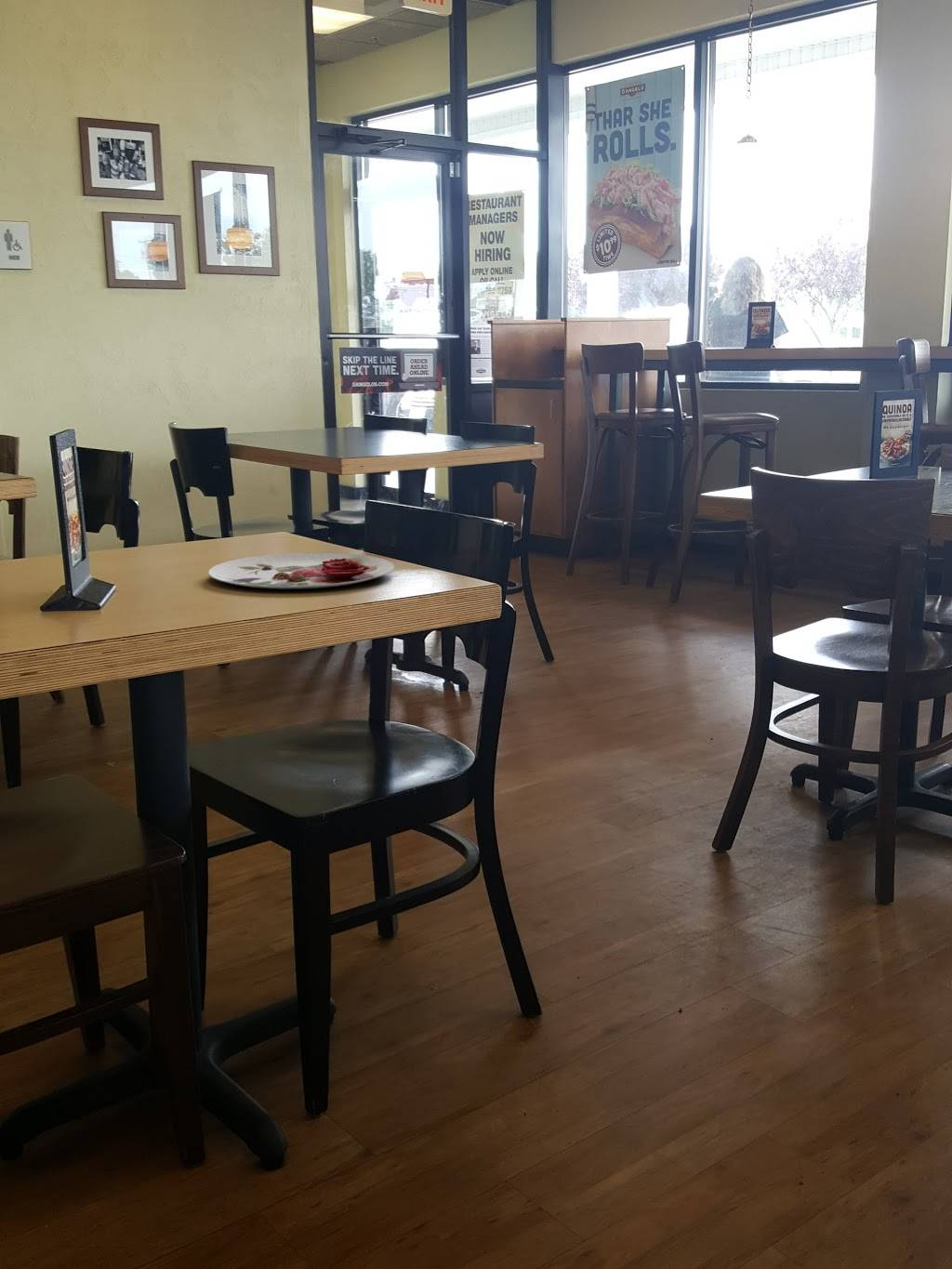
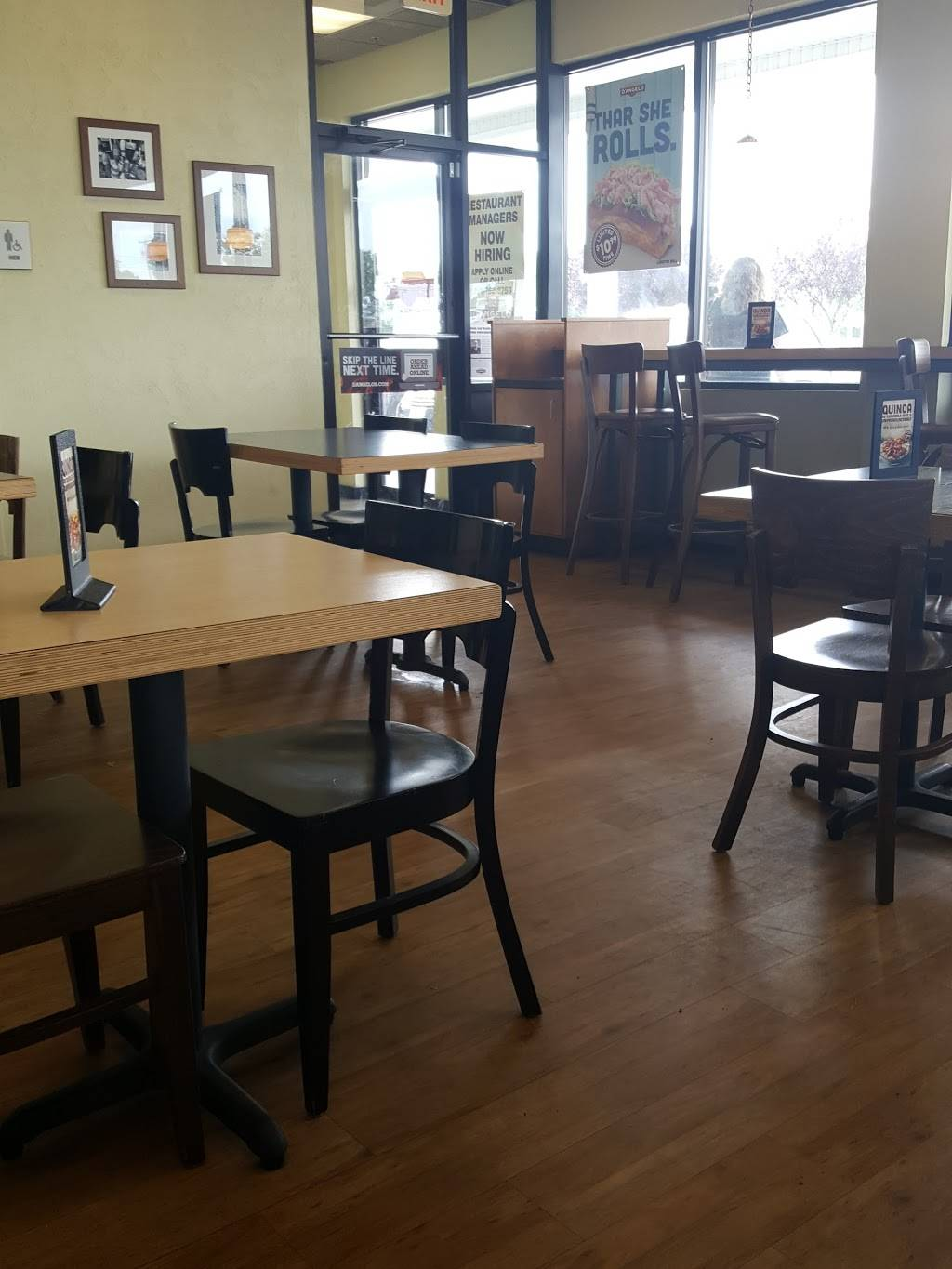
- plate [207,551,395,590]
